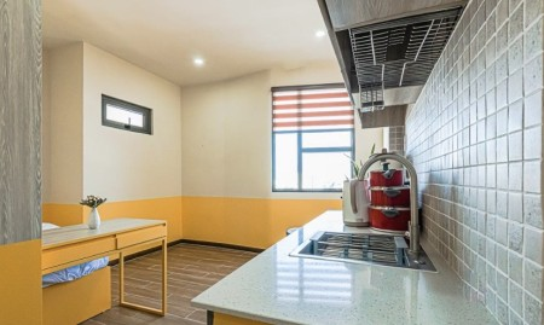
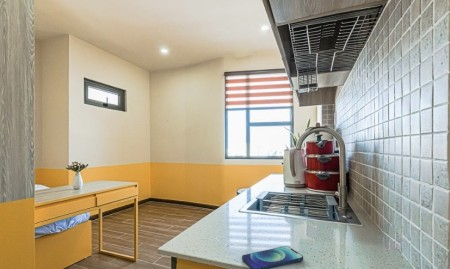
+ smartphone [241,245,304,269]
